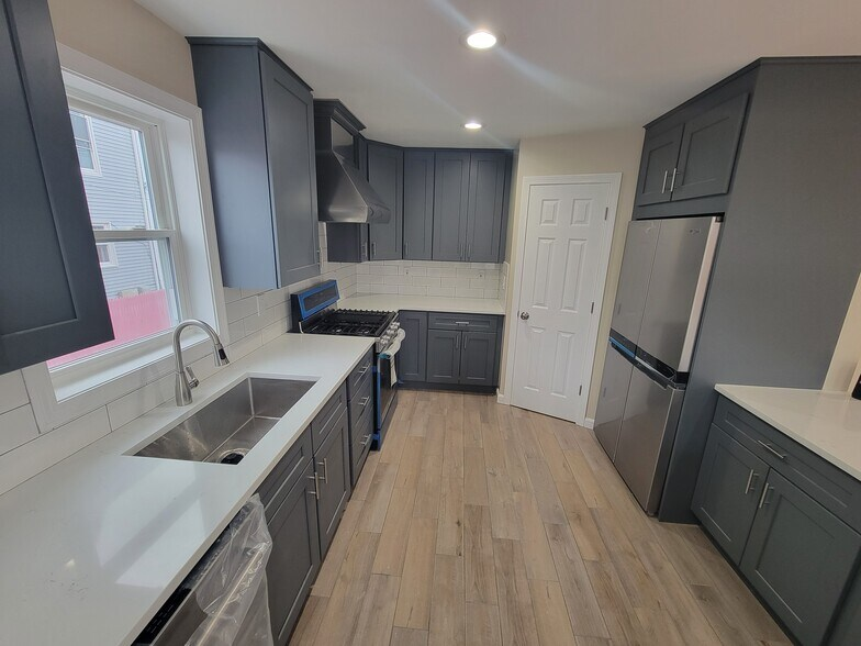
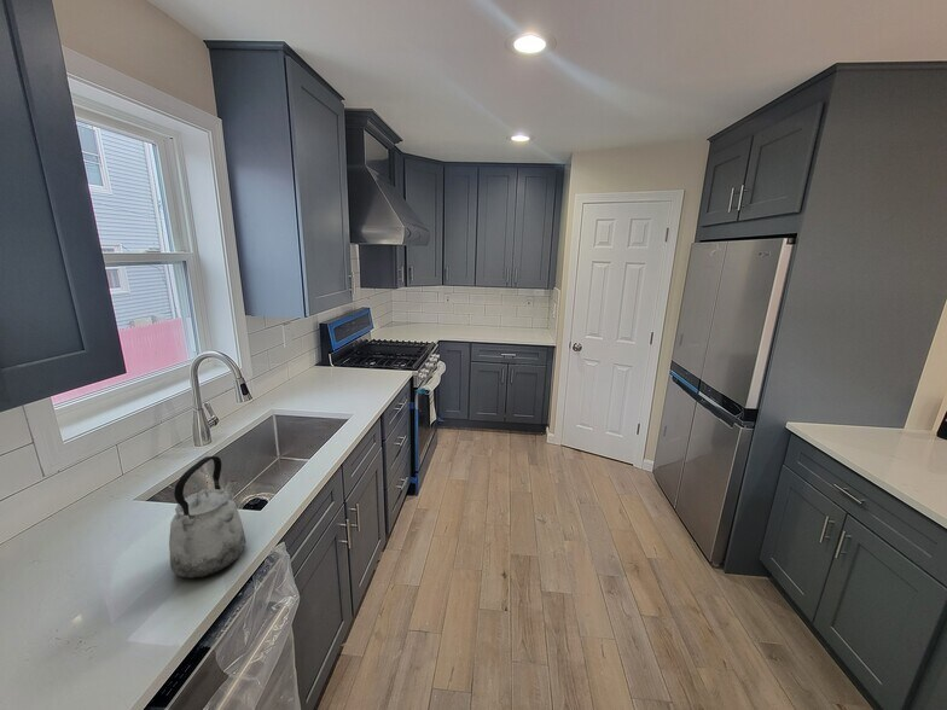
+ kettle [168,455,248,580]
